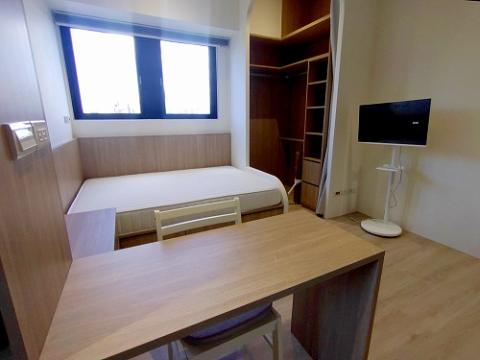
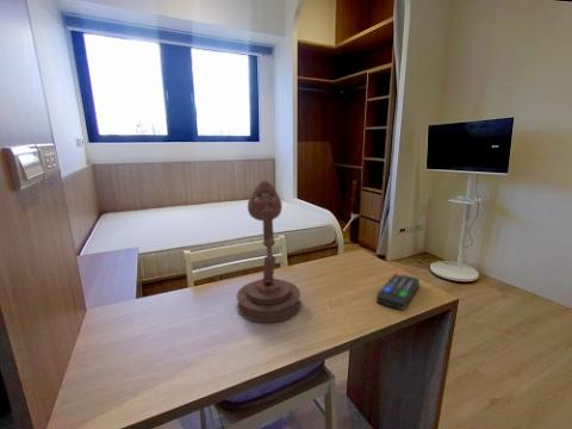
+ remote control [375,272,421,311]
+ desk lamp [235,180,301,323]
